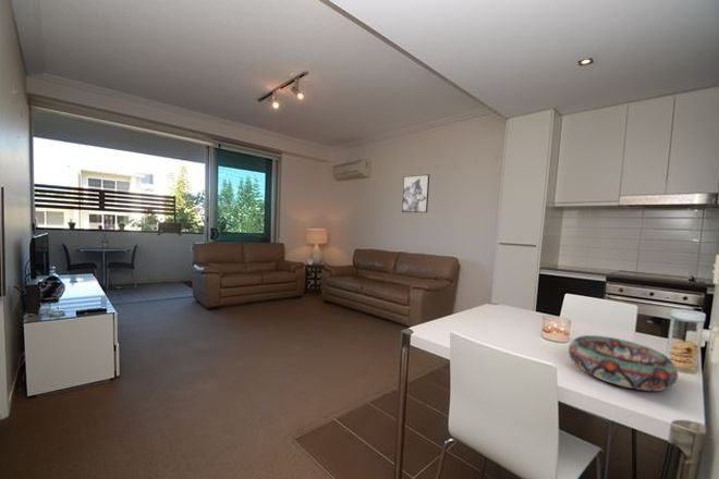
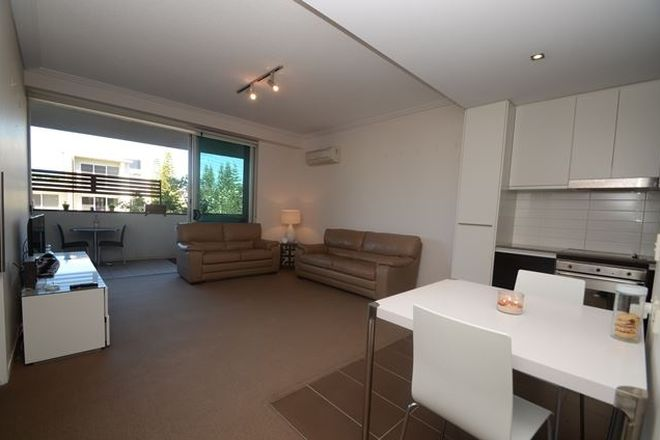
- decorative bowl [568,334,679,392]
- wall art [401,173,430,213]
